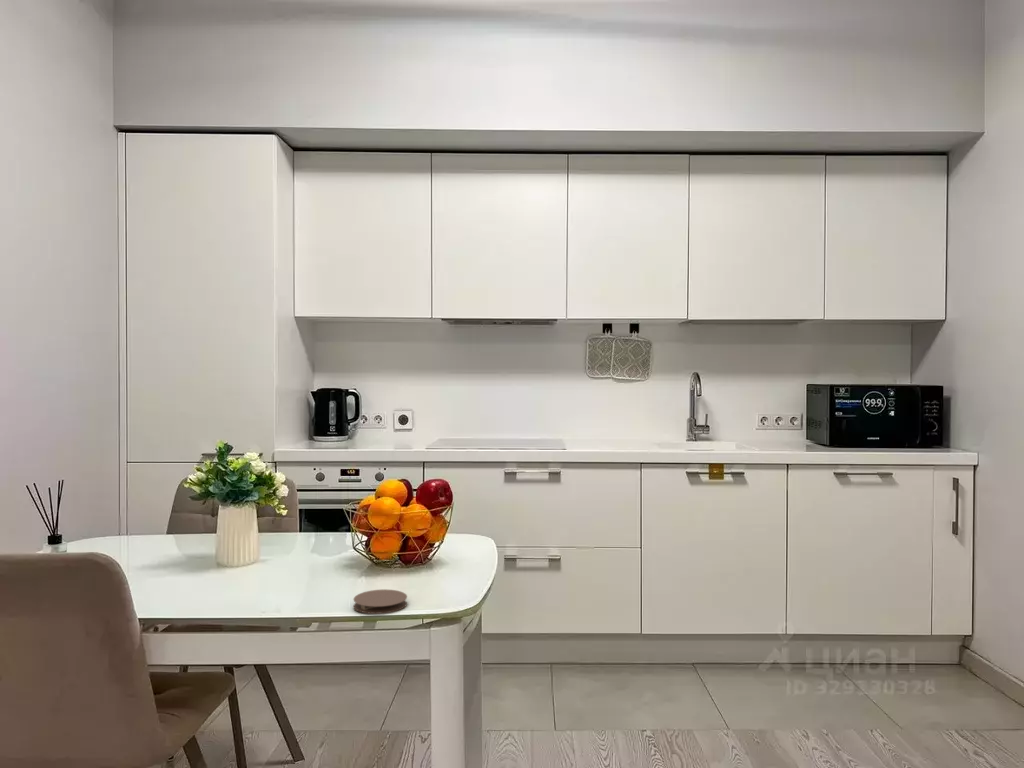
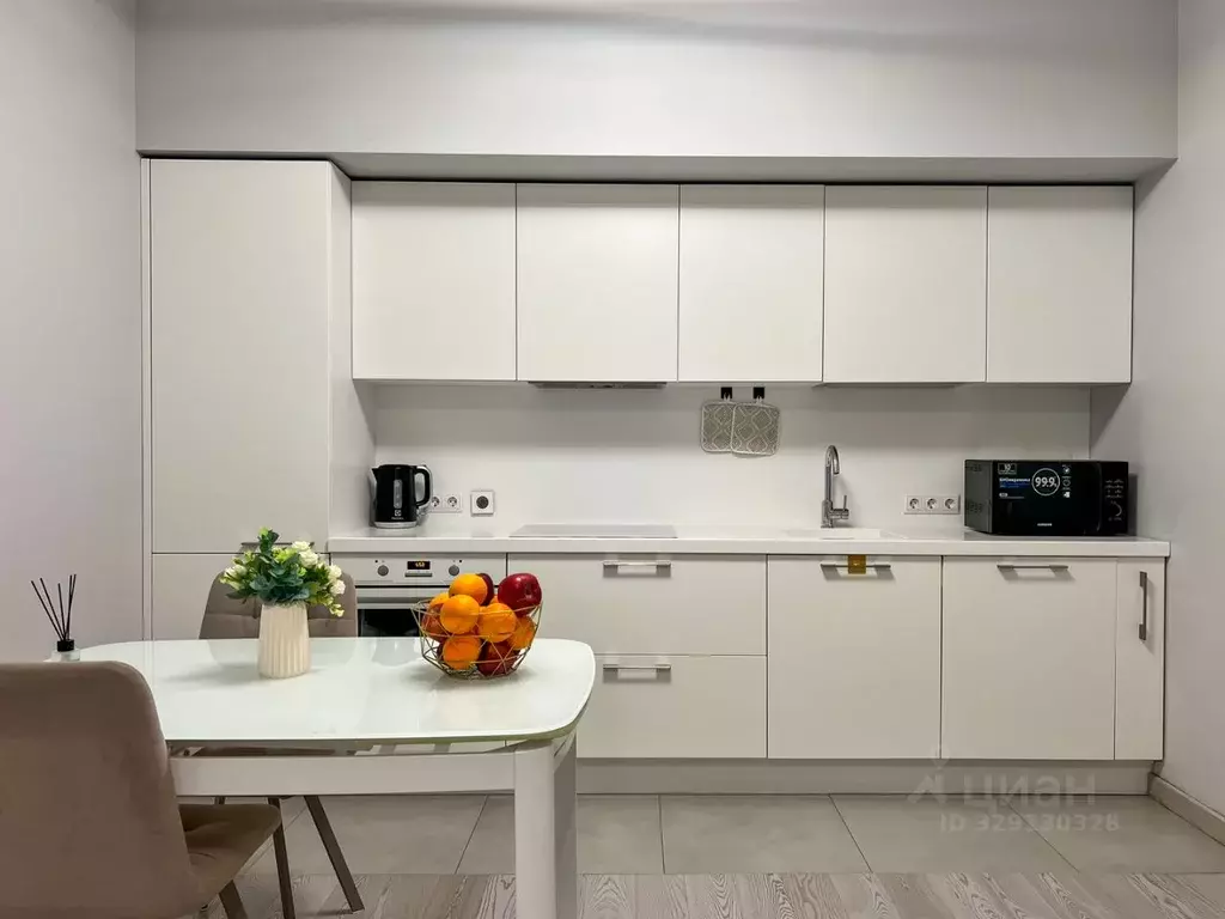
- coaster [353,588,408,615]
